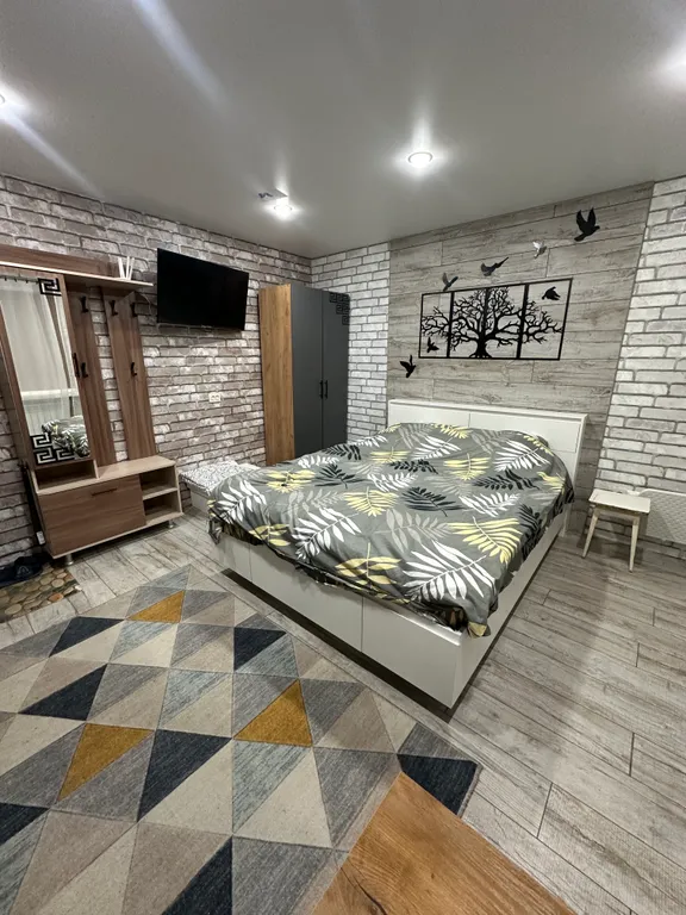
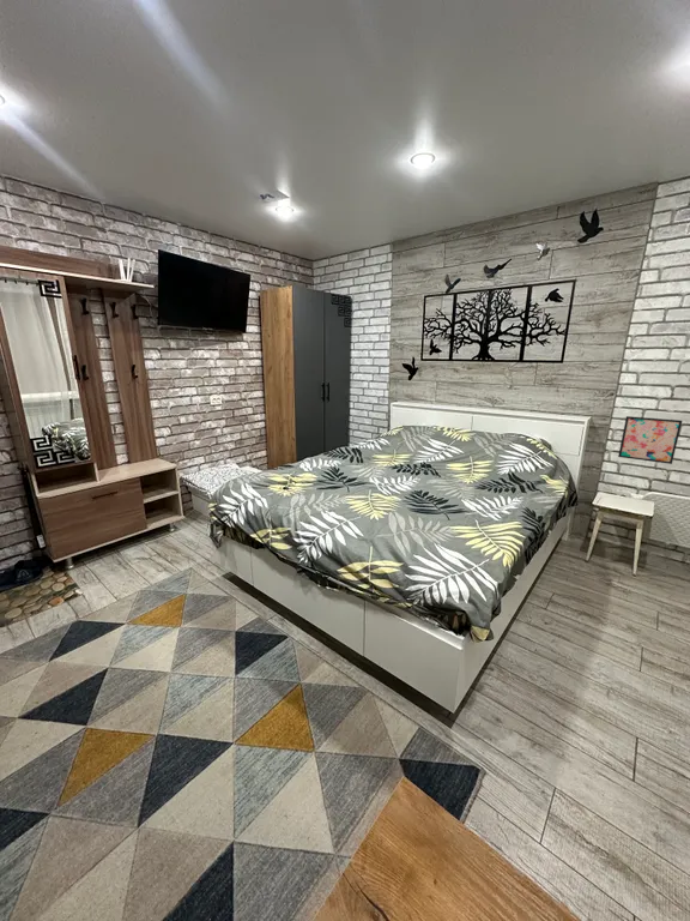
+ wall art [617,415,683,465]
